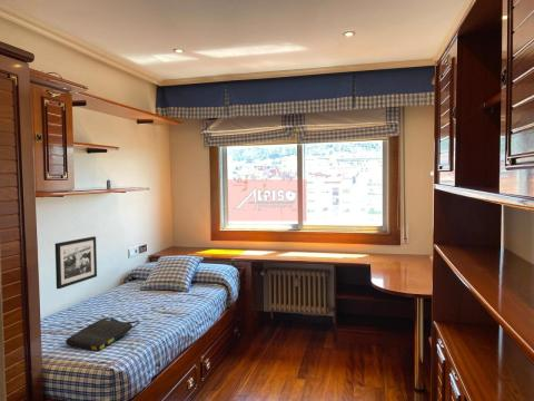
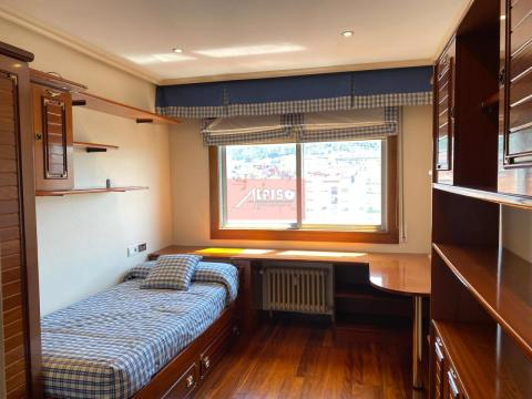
- picture frame [55,235,98,290]
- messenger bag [65,316,140,352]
